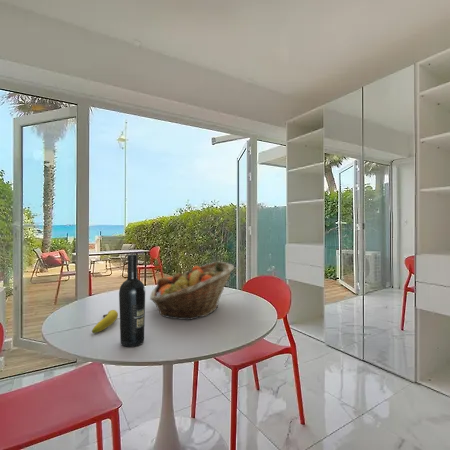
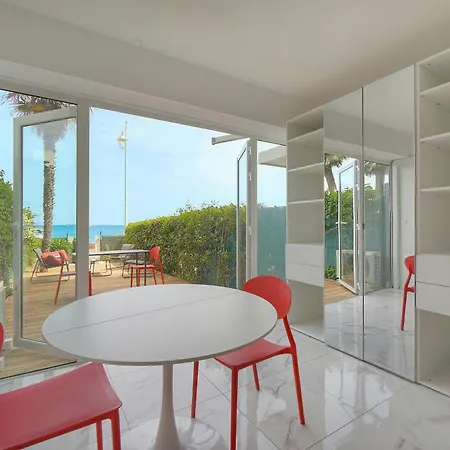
- fruit [91,309,119,334]
- fruit basket [149,261,235,321]
- wine bottle [118,254,146,348]
